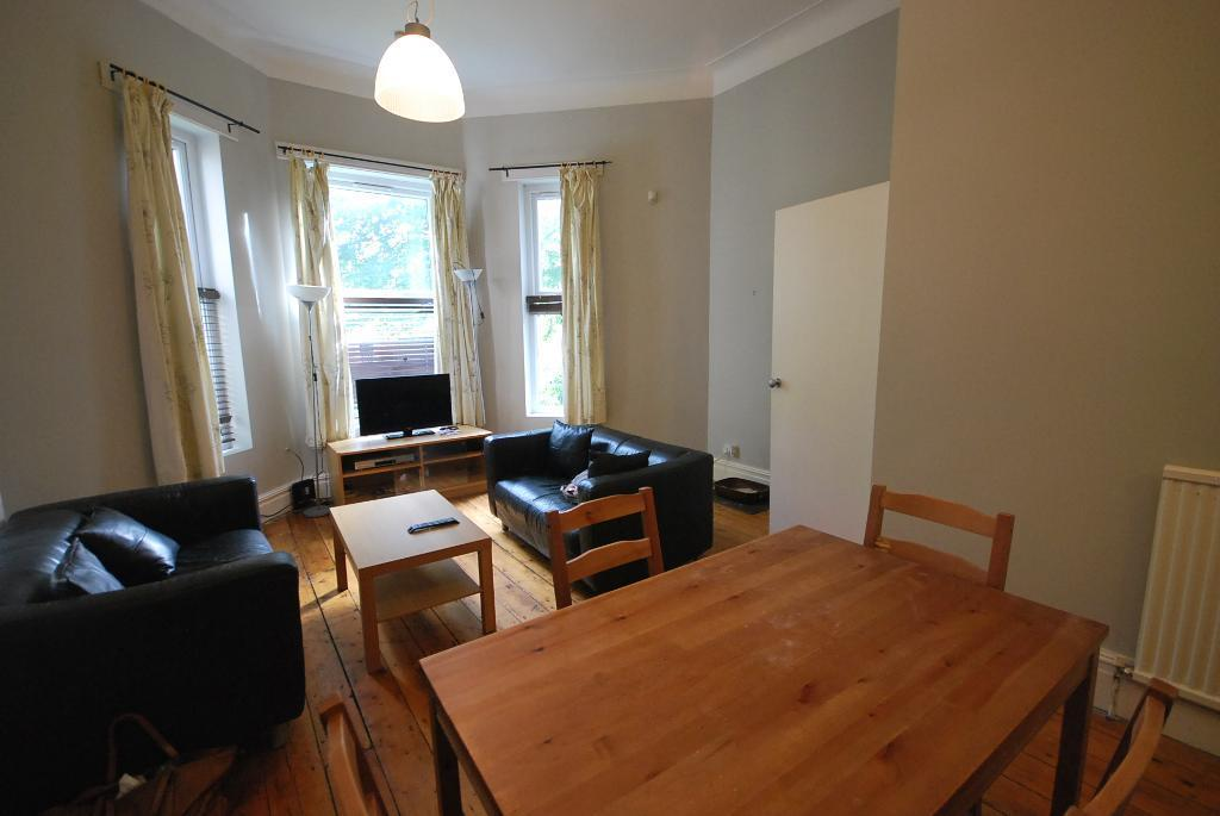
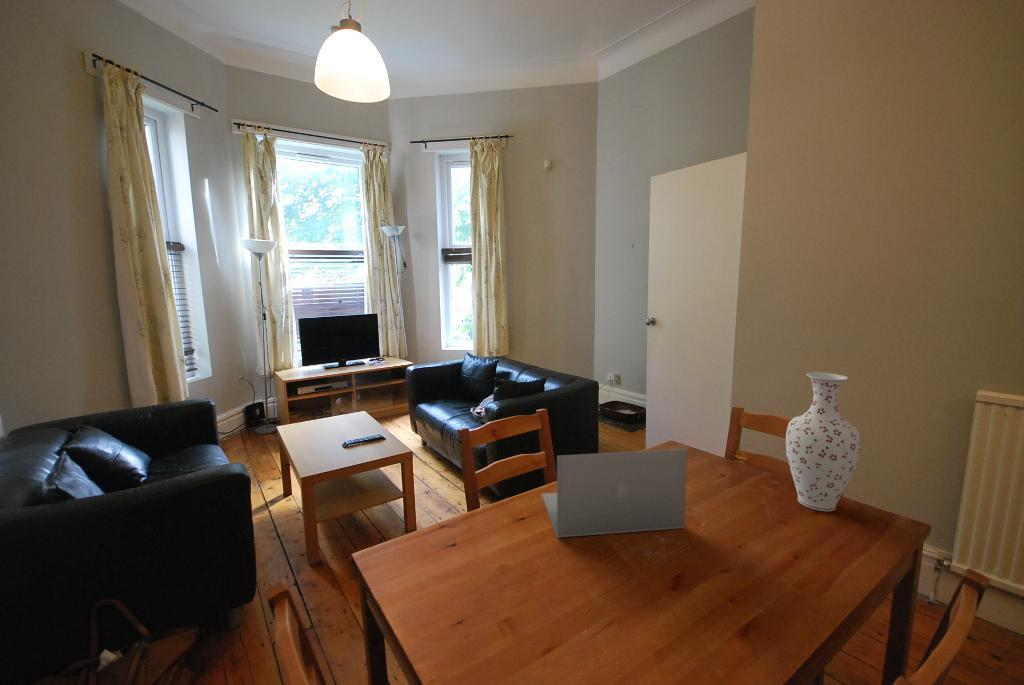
+ laptop [541,448,688,538]
+ vase [785,371,861,512]
